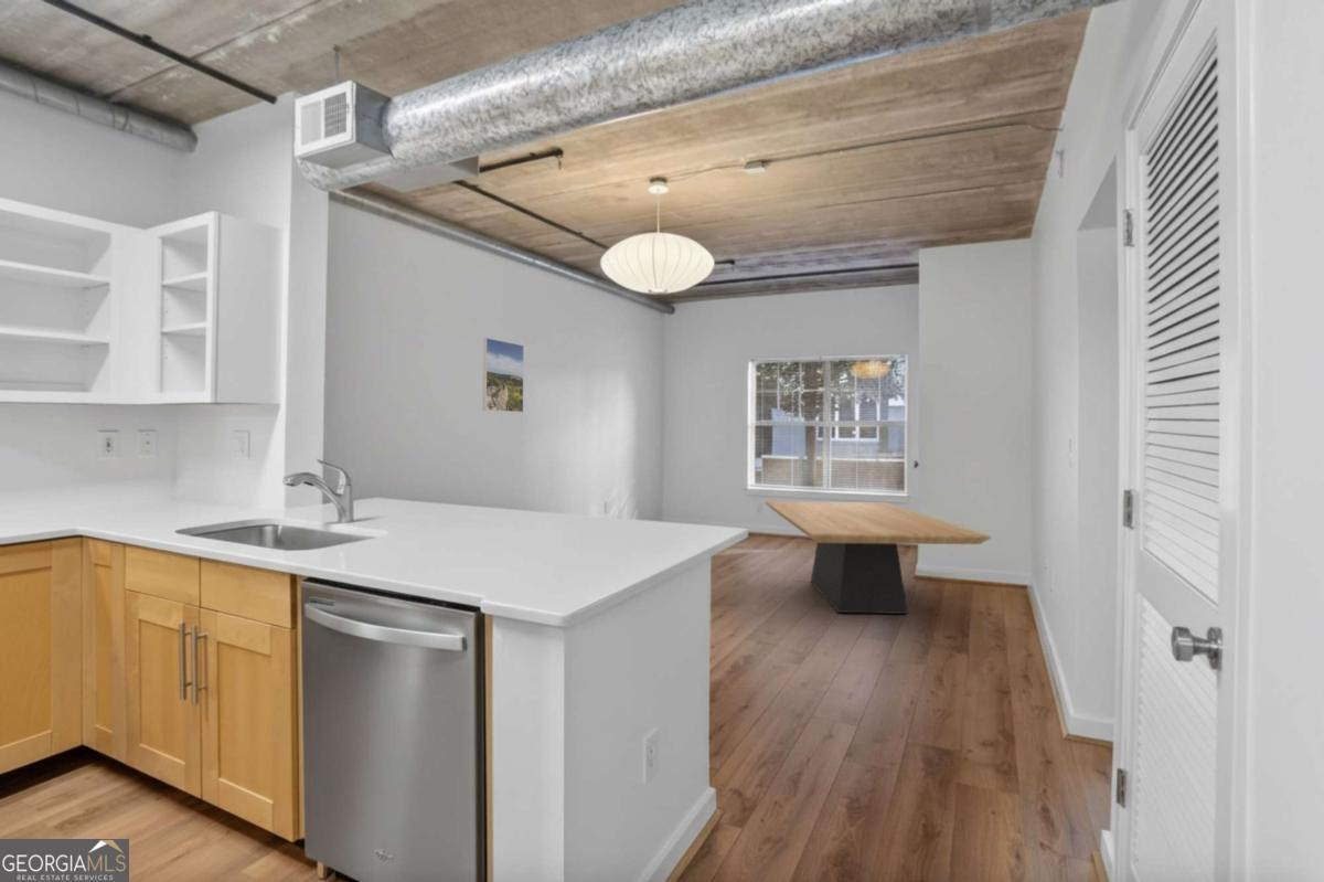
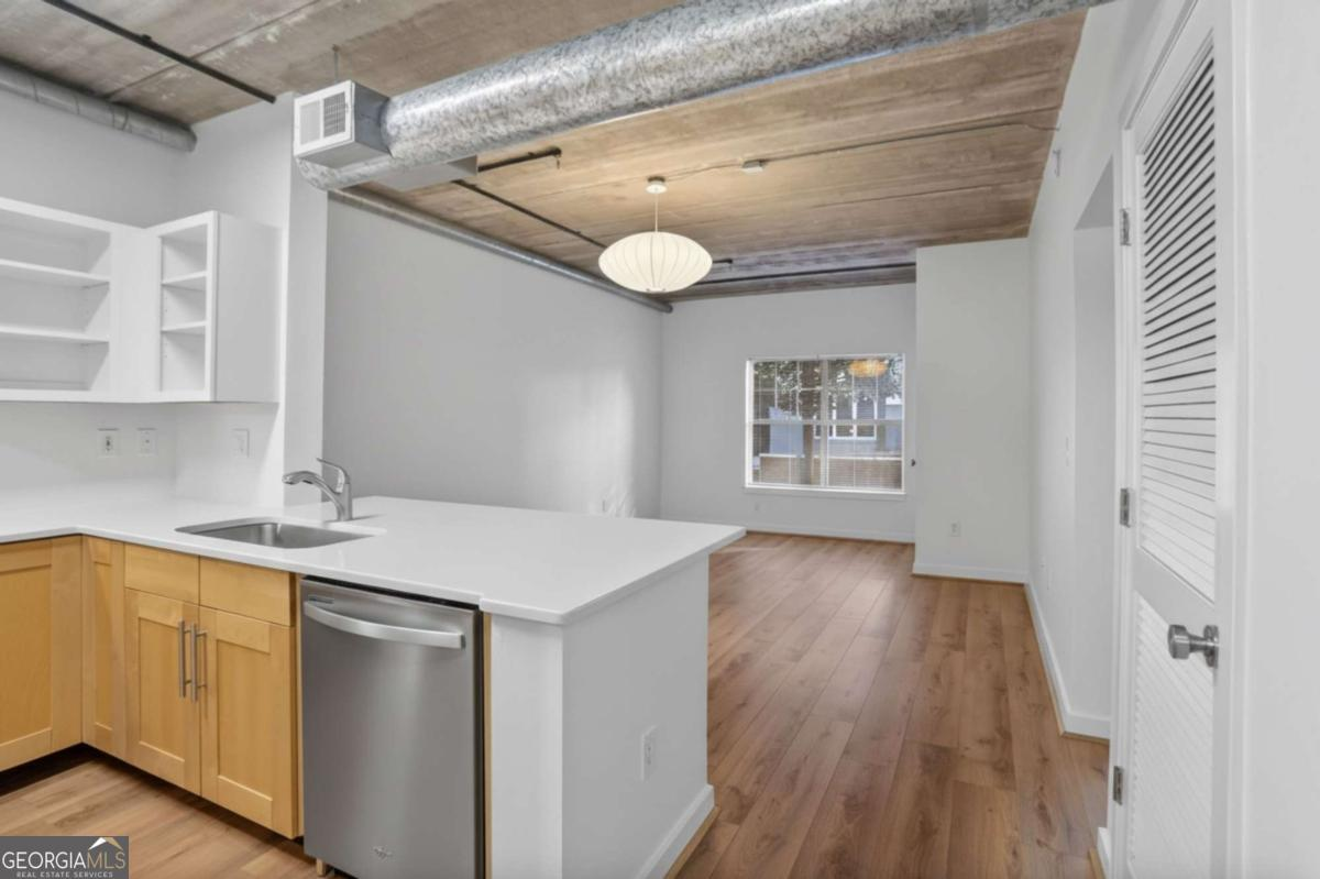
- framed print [482,337,525,414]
- dining table [765,500,992,615]
